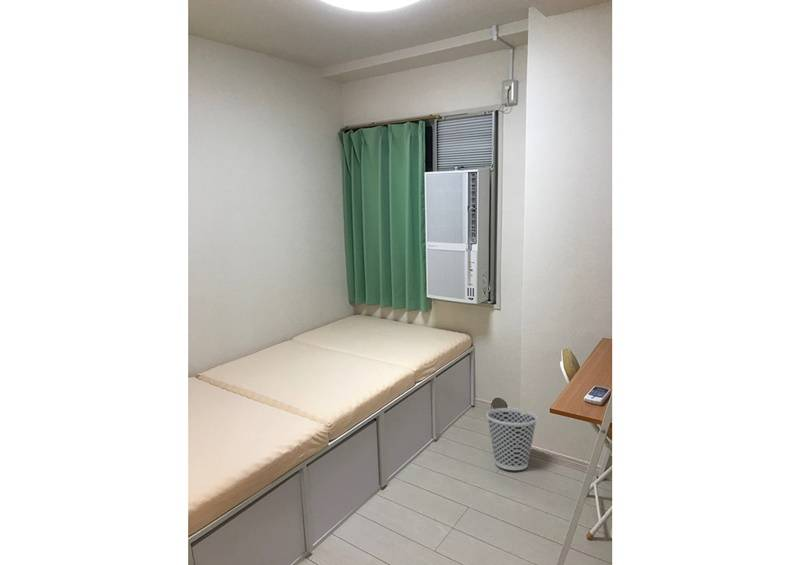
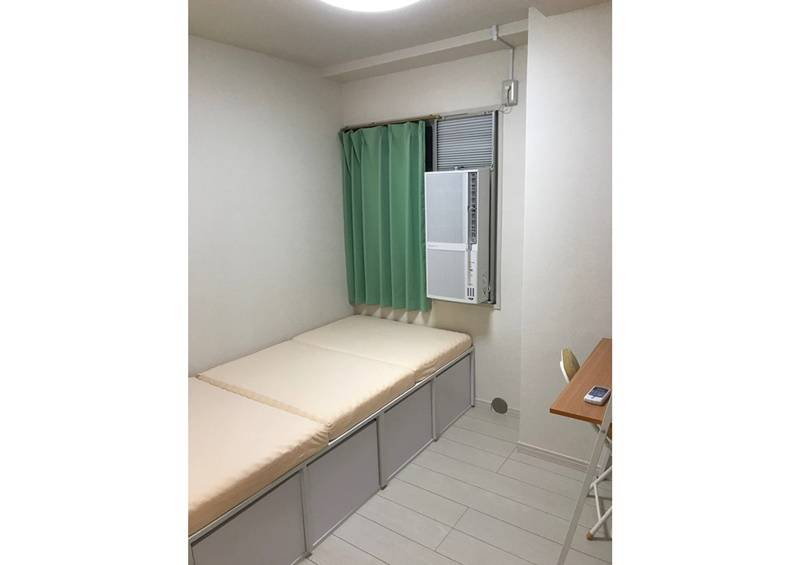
- wastebasket [486,407,538,471]
